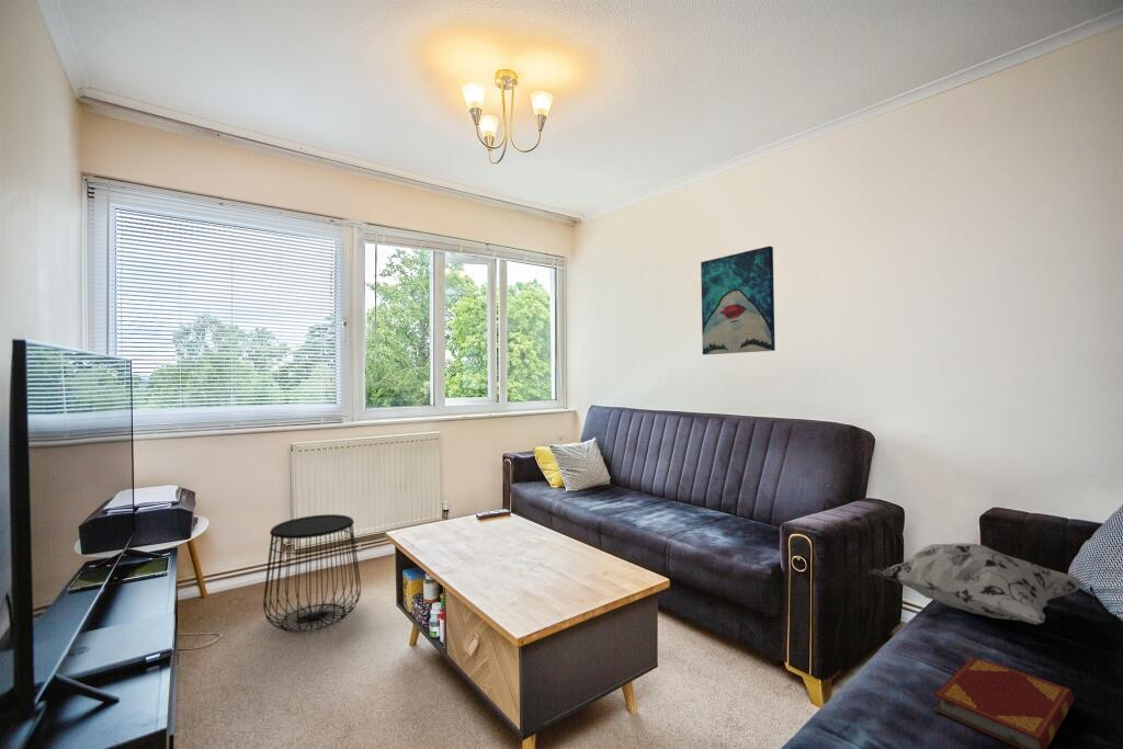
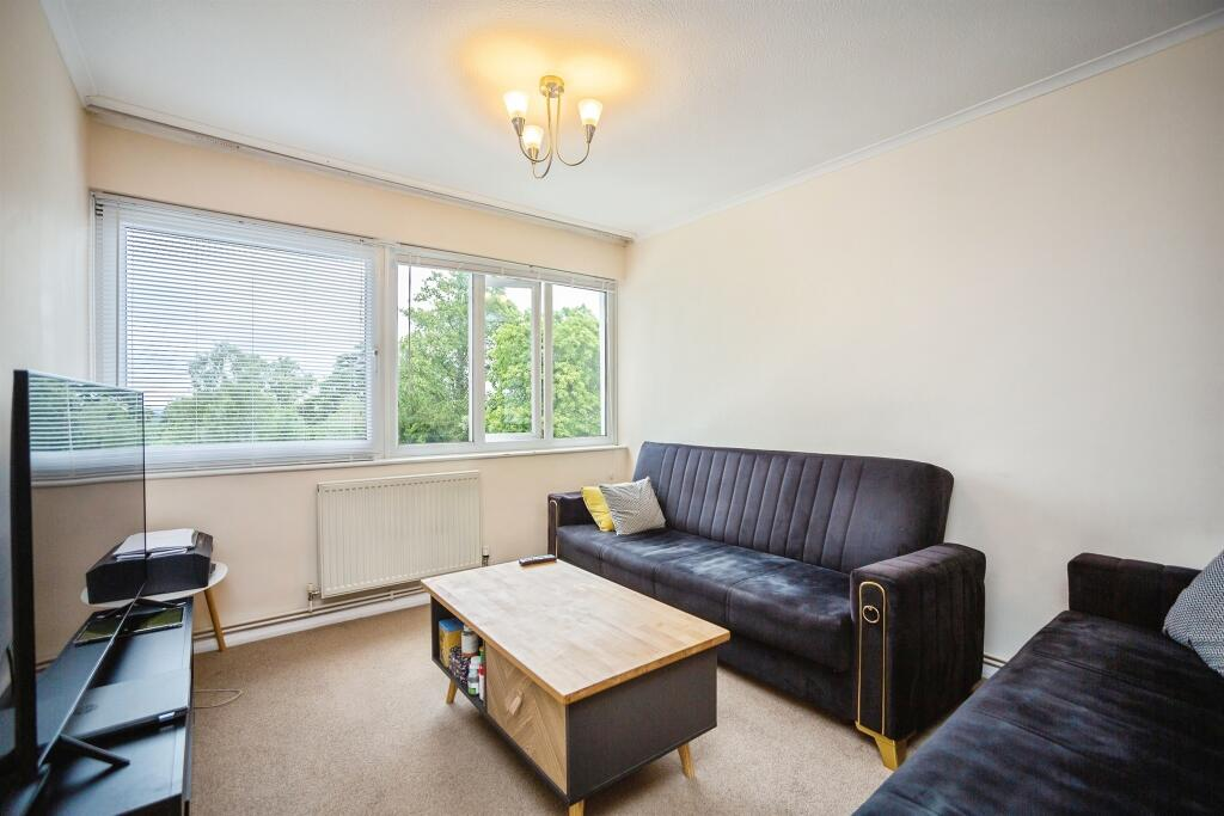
- wall art [700,245,776,355]
- side table [262,513,362,633]
- hardback book [932,655,1075,749]
- decorative pillow [869,542,1086,625]
